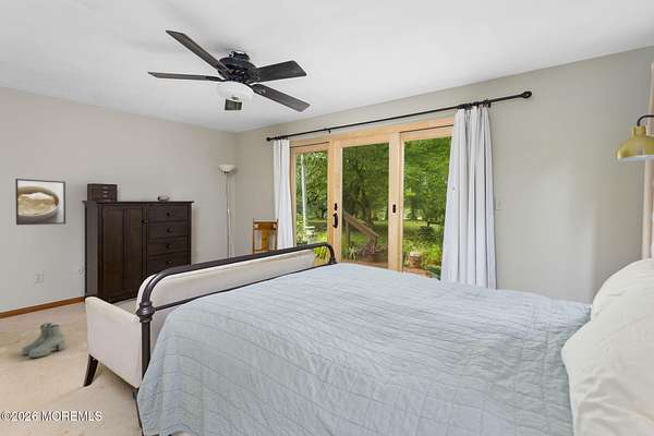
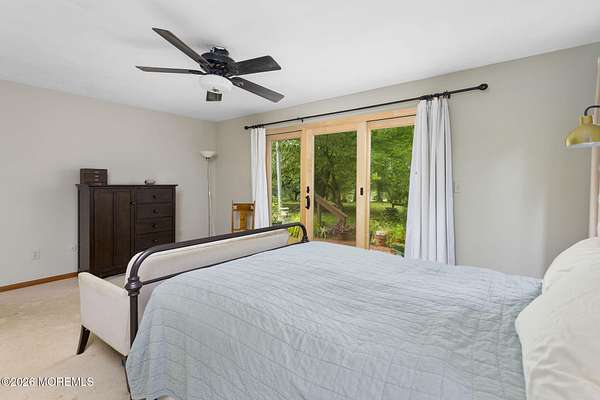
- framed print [14,178,66,226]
- boots [21,323,66,359]
